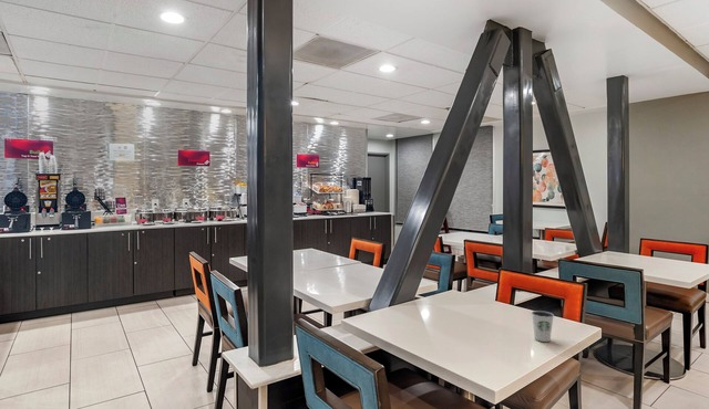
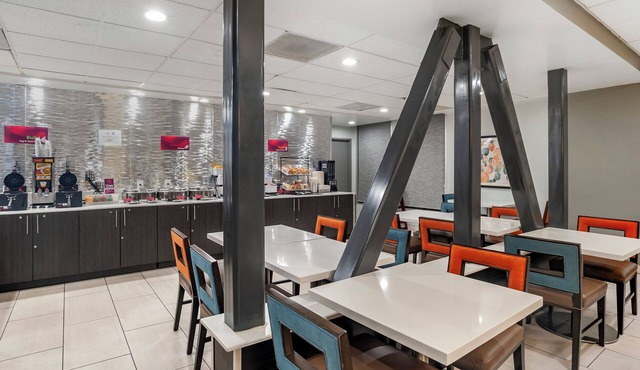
- dixie cup [531,310,555,343]
